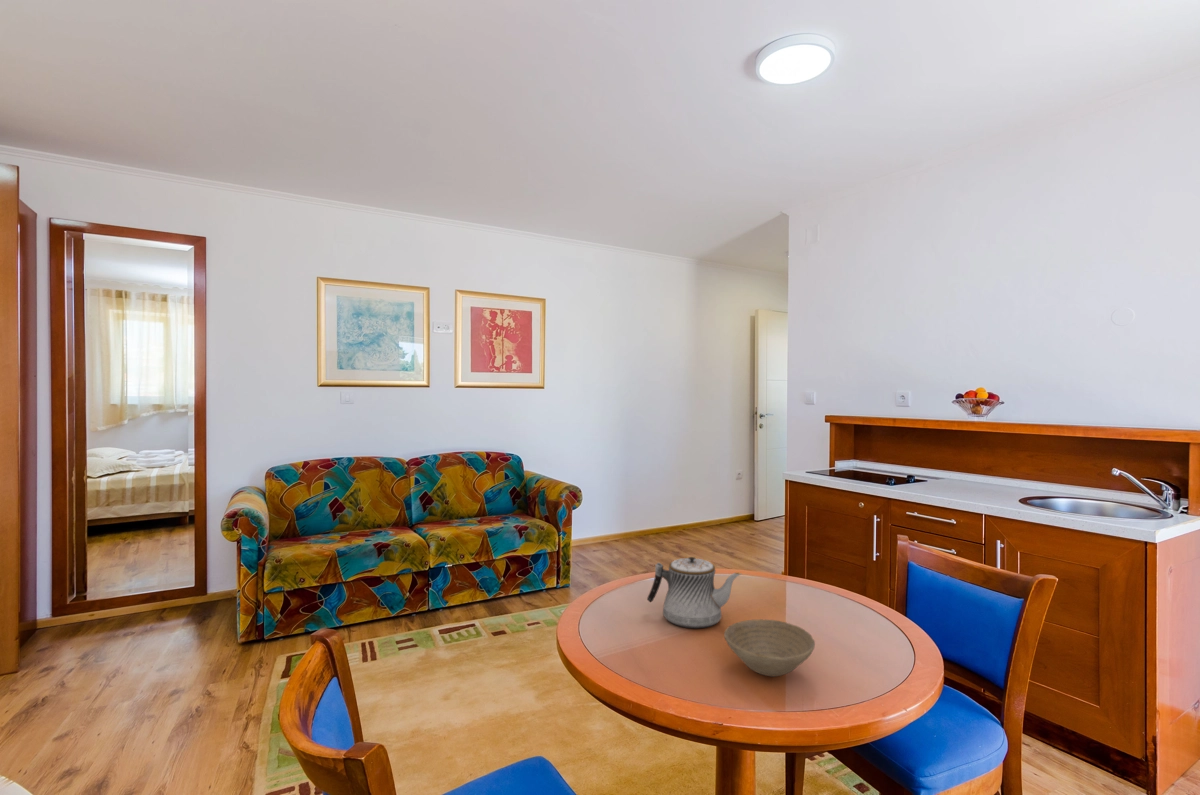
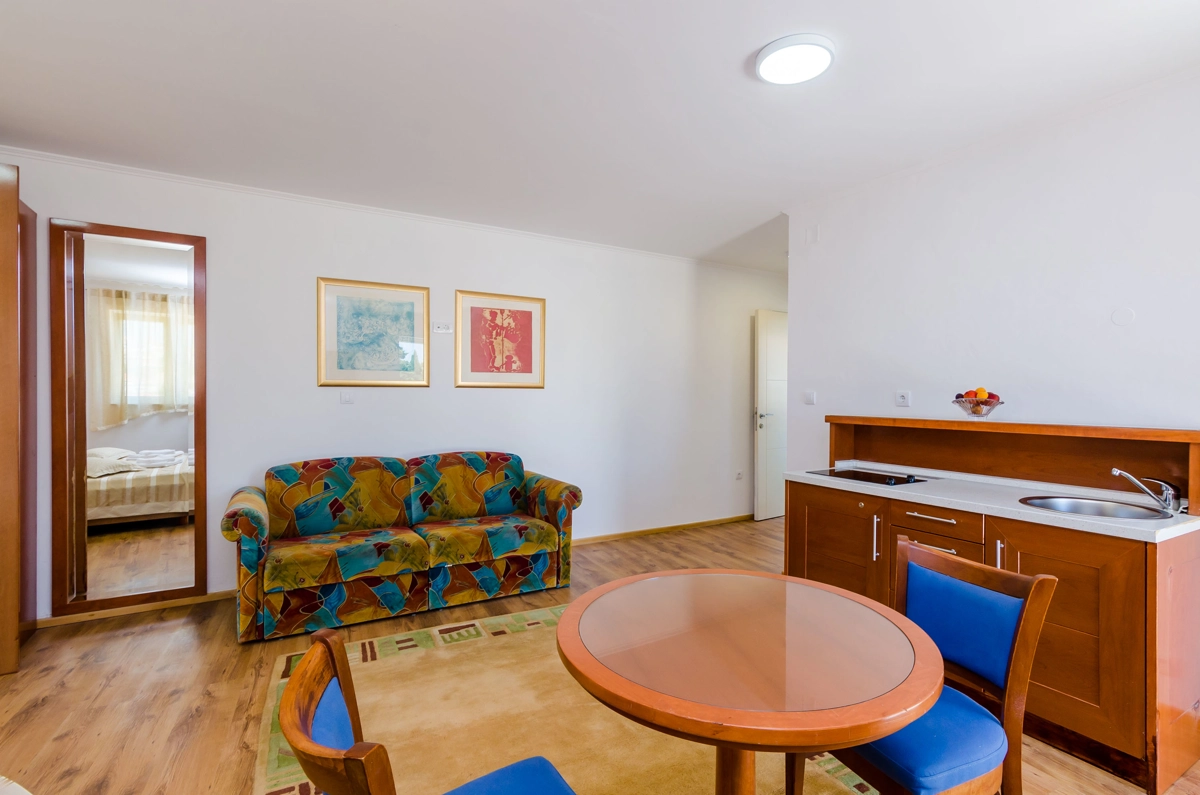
- teapot [646,556,742,629]
- bowl [723,618,816,677]
